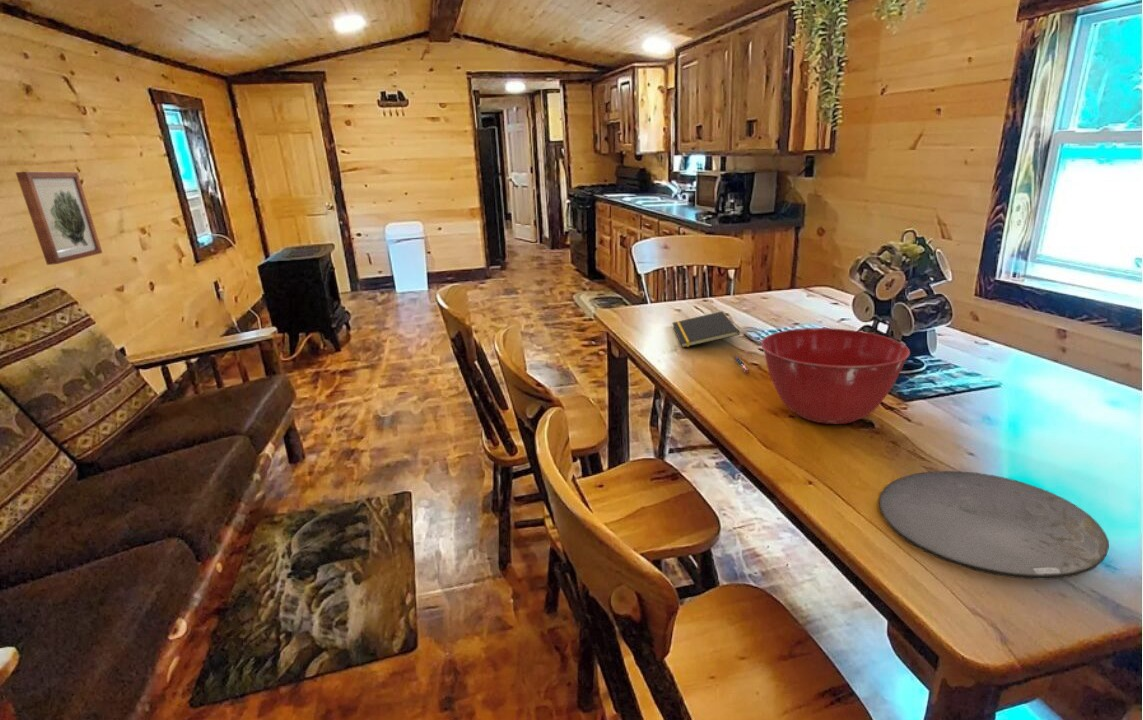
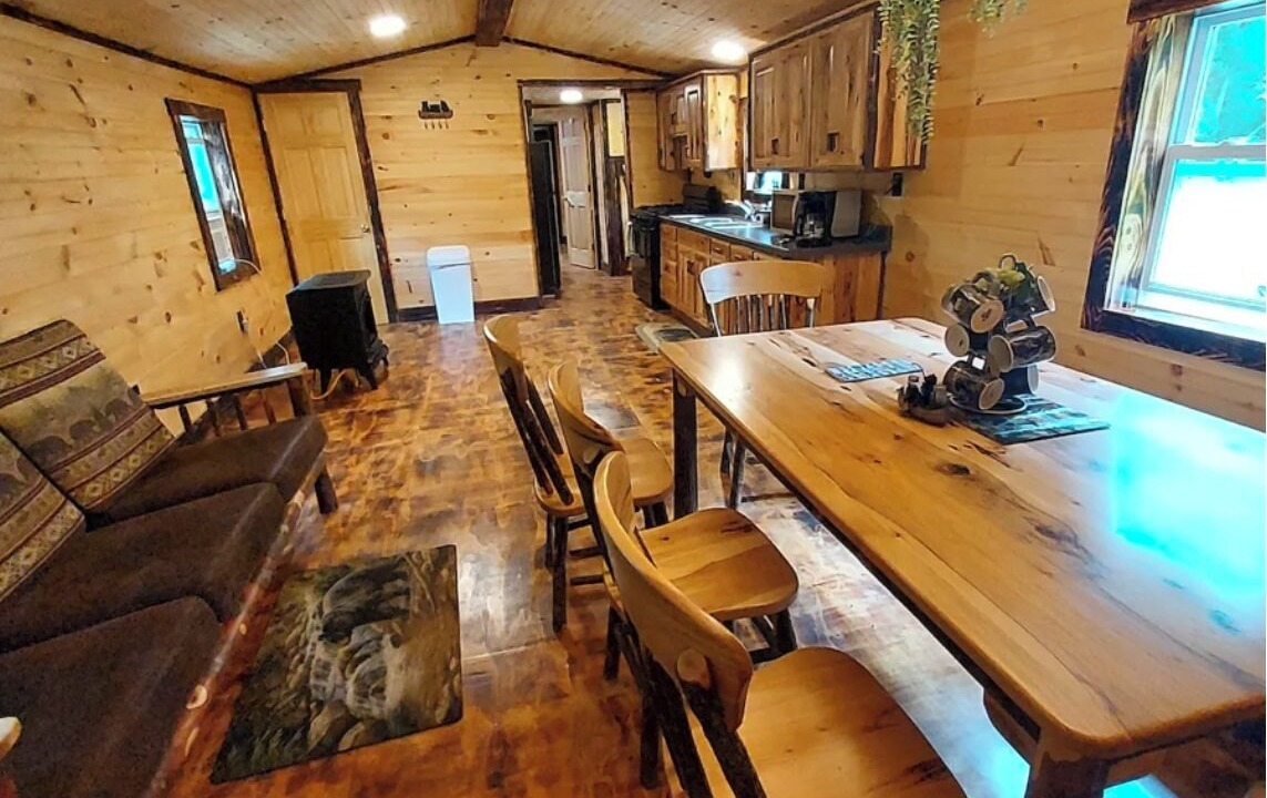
- wall art [15,171,103,266]
- notepad [671,310,741,349]
- mixing bowl [760,327,911,425]
- plate [878,470,1110,581]
- pen [733,355,751,374]
